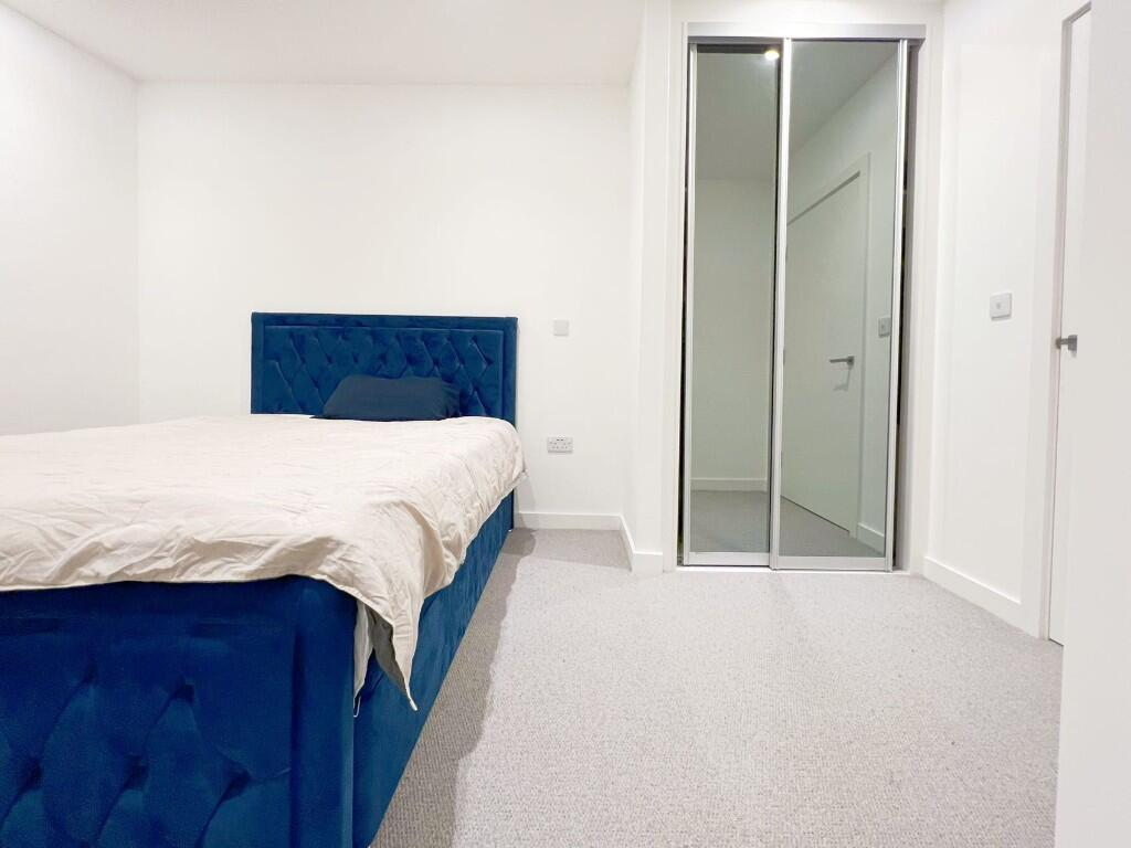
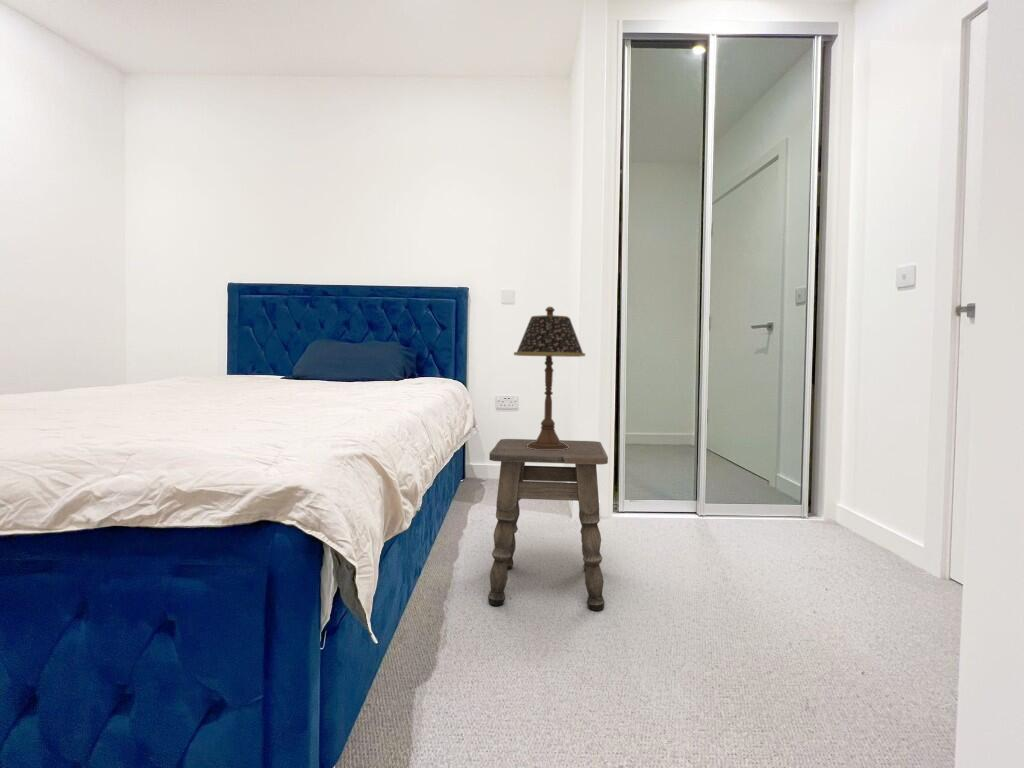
+ table lamp [513,306,586,450]
+ side table [487,438,609,612]
